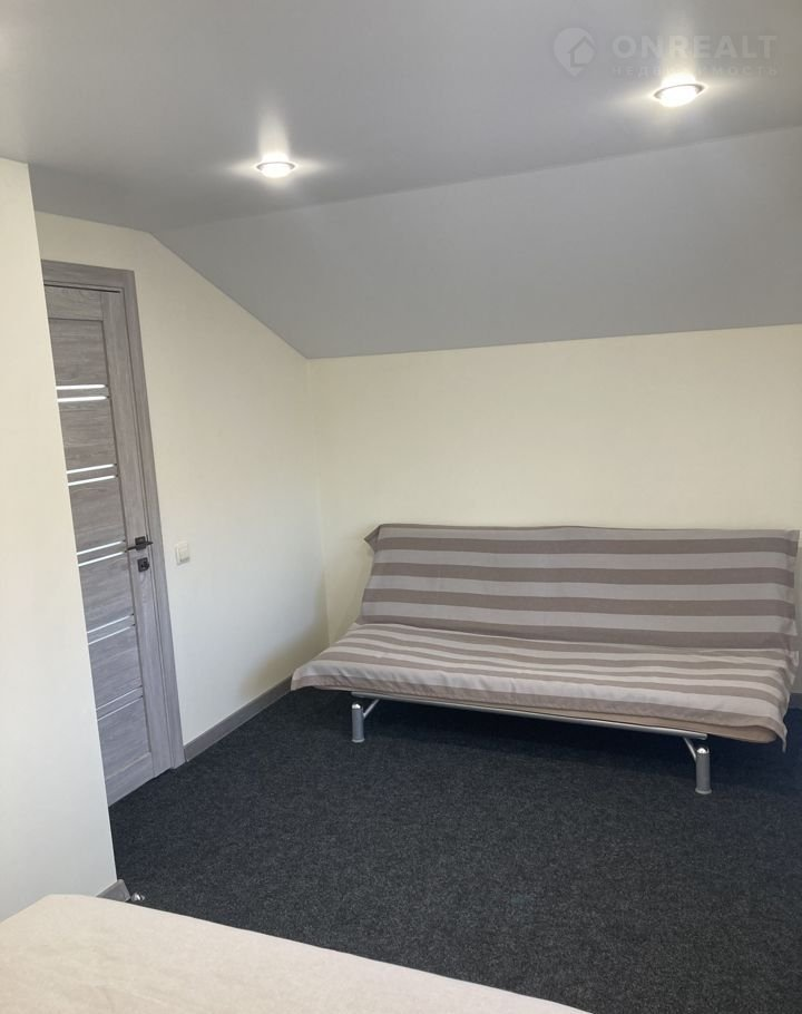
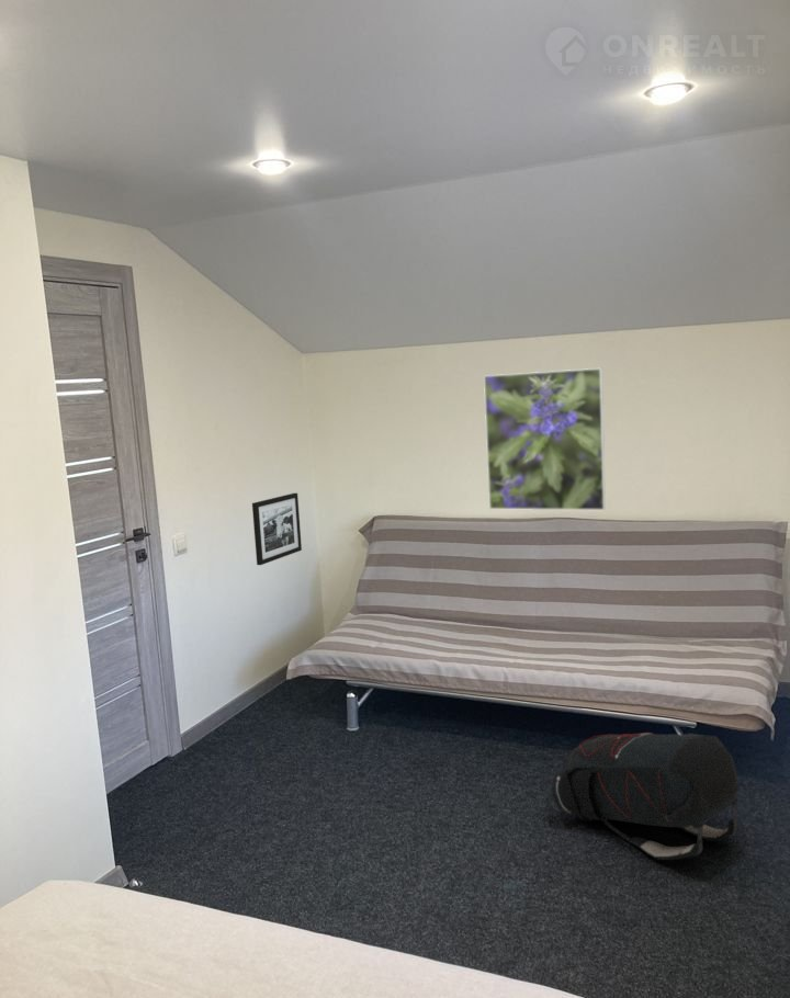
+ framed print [483,367,607,511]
+ picture frame [251,492,303,566]
+ backpack [549,732,741,861]
